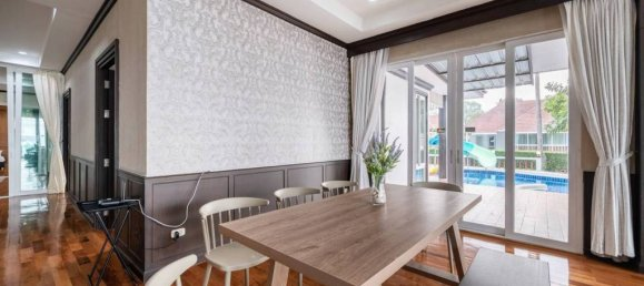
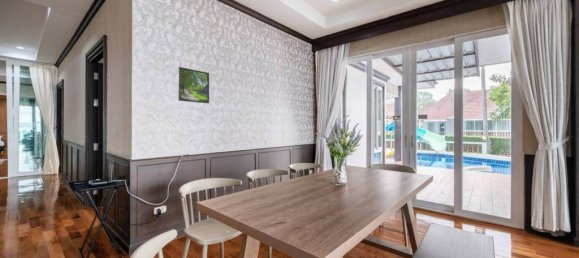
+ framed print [177,66,210,104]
